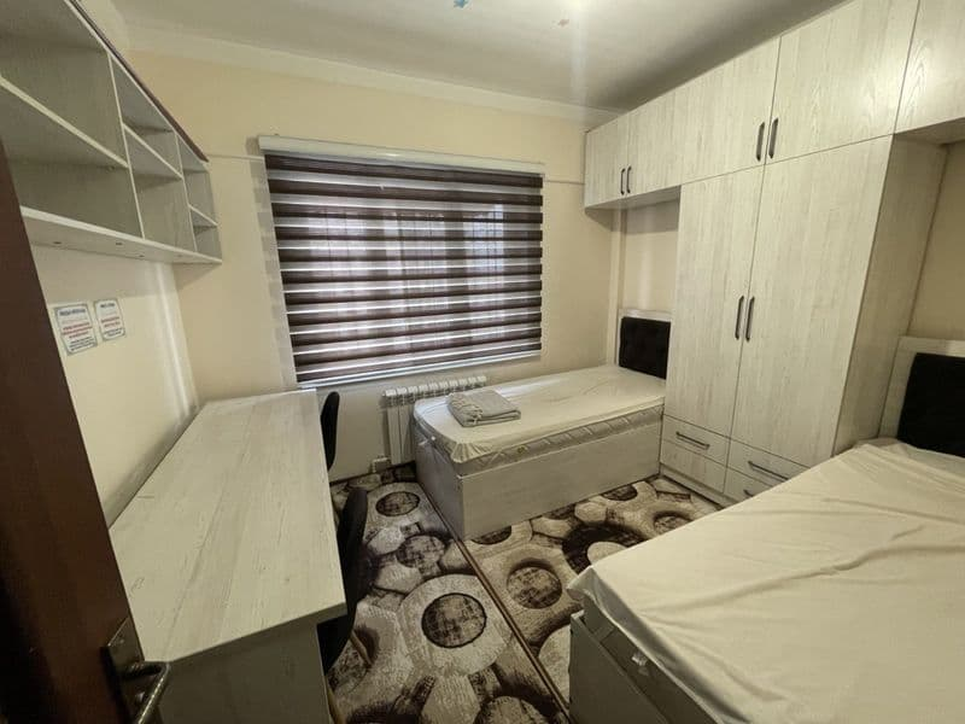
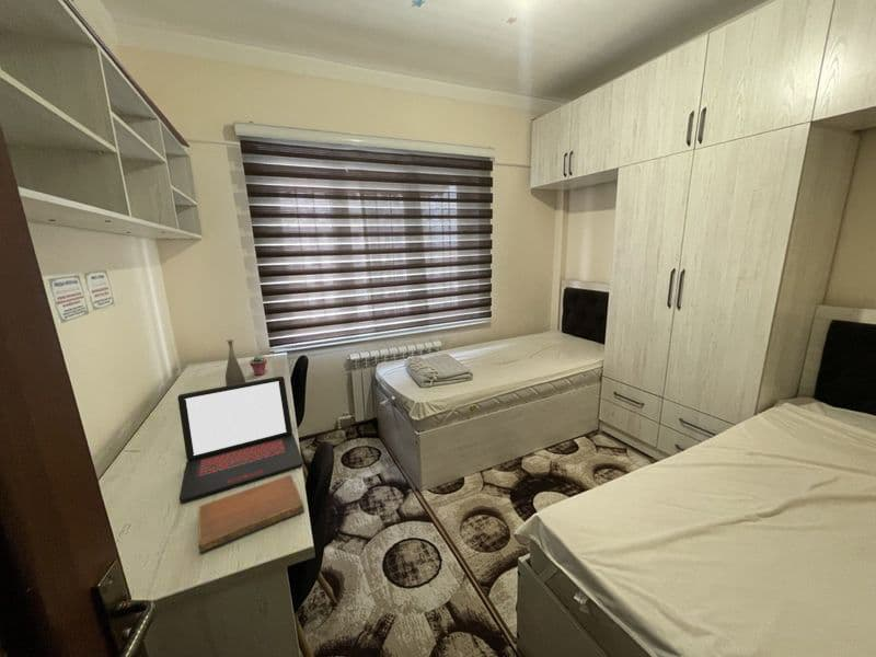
+ potted succulent [249,354,268,377]
+ bottle [224,338,246,387]
+ notebook [197,474,306,554]
+ laptop [176,376,304,503]
